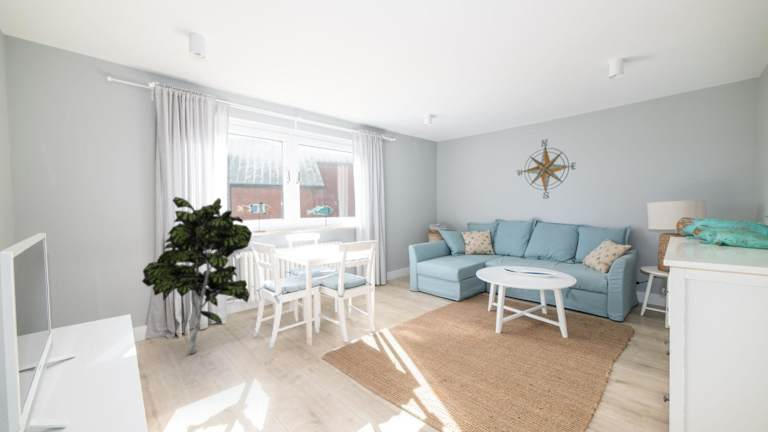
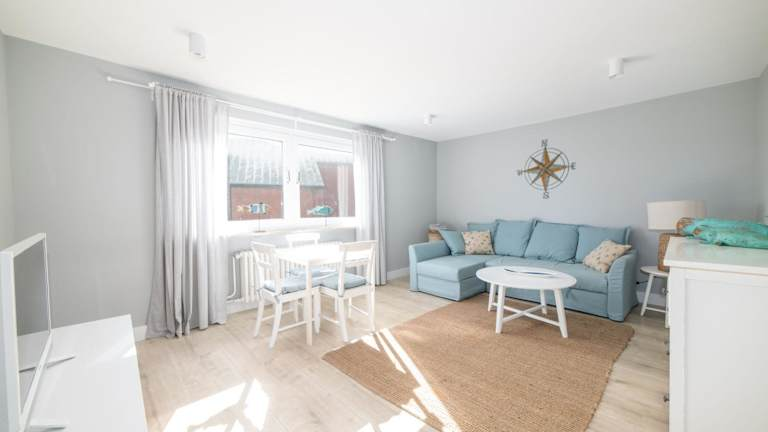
- indoor plant [141,196,253,355]
